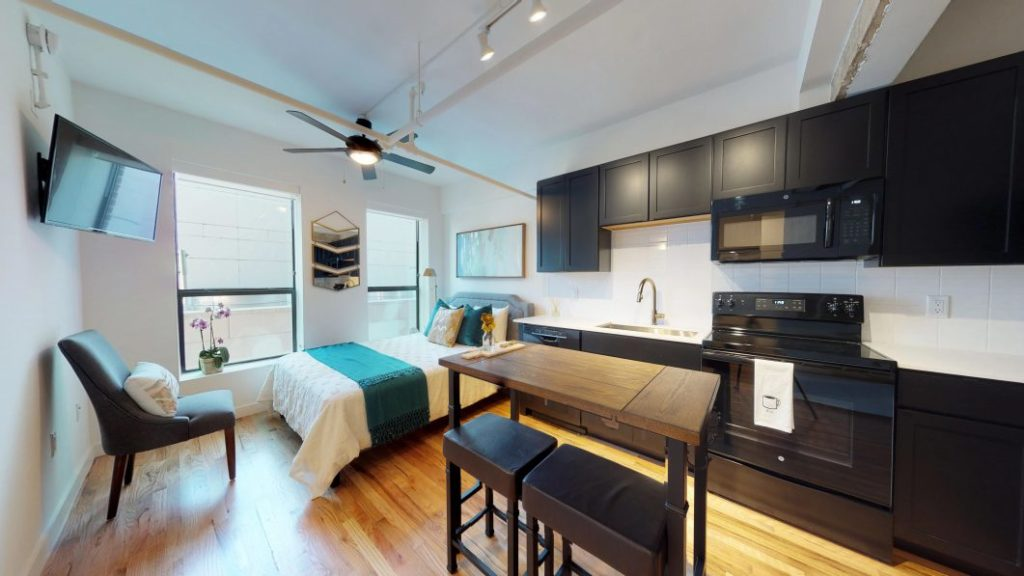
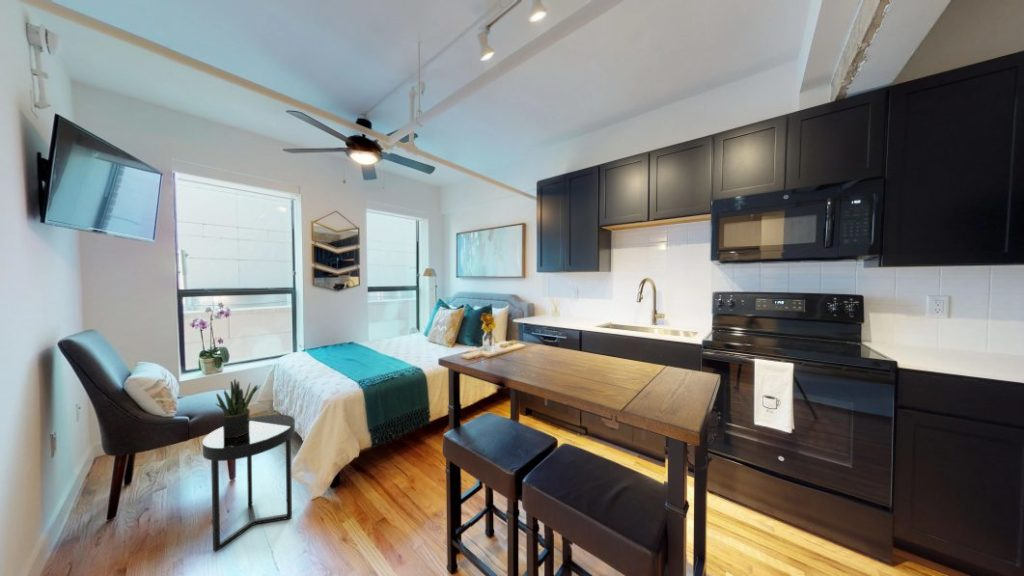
+ side table [201,413,296,553]
+ potted plant [214,378,262,438]
